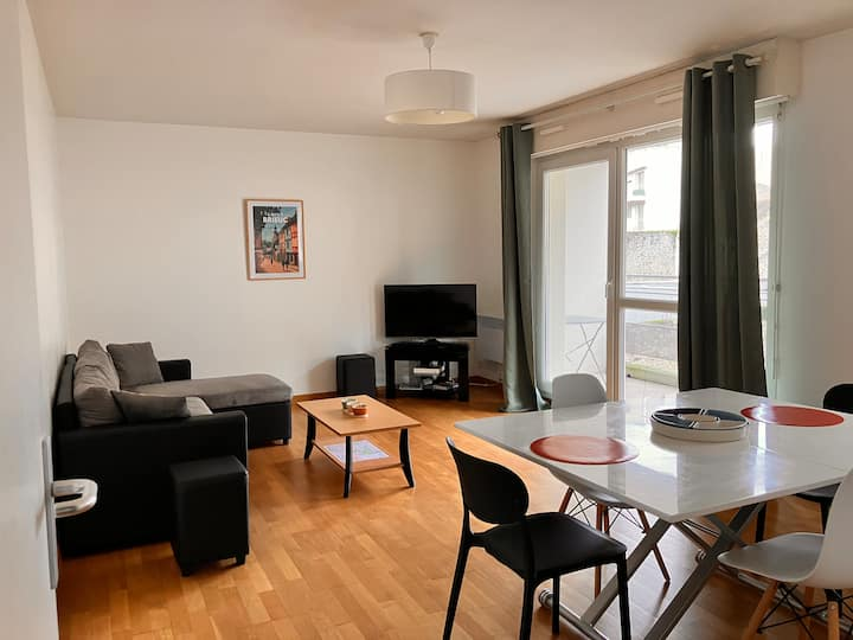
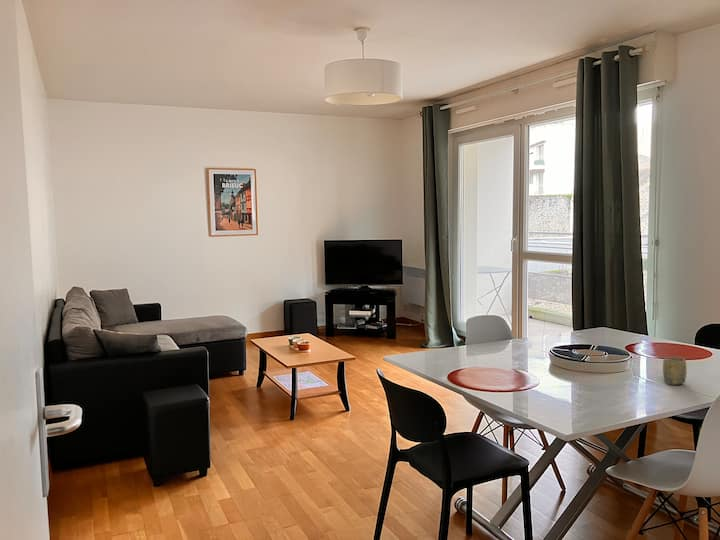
+ cup [662,356,687,386]
